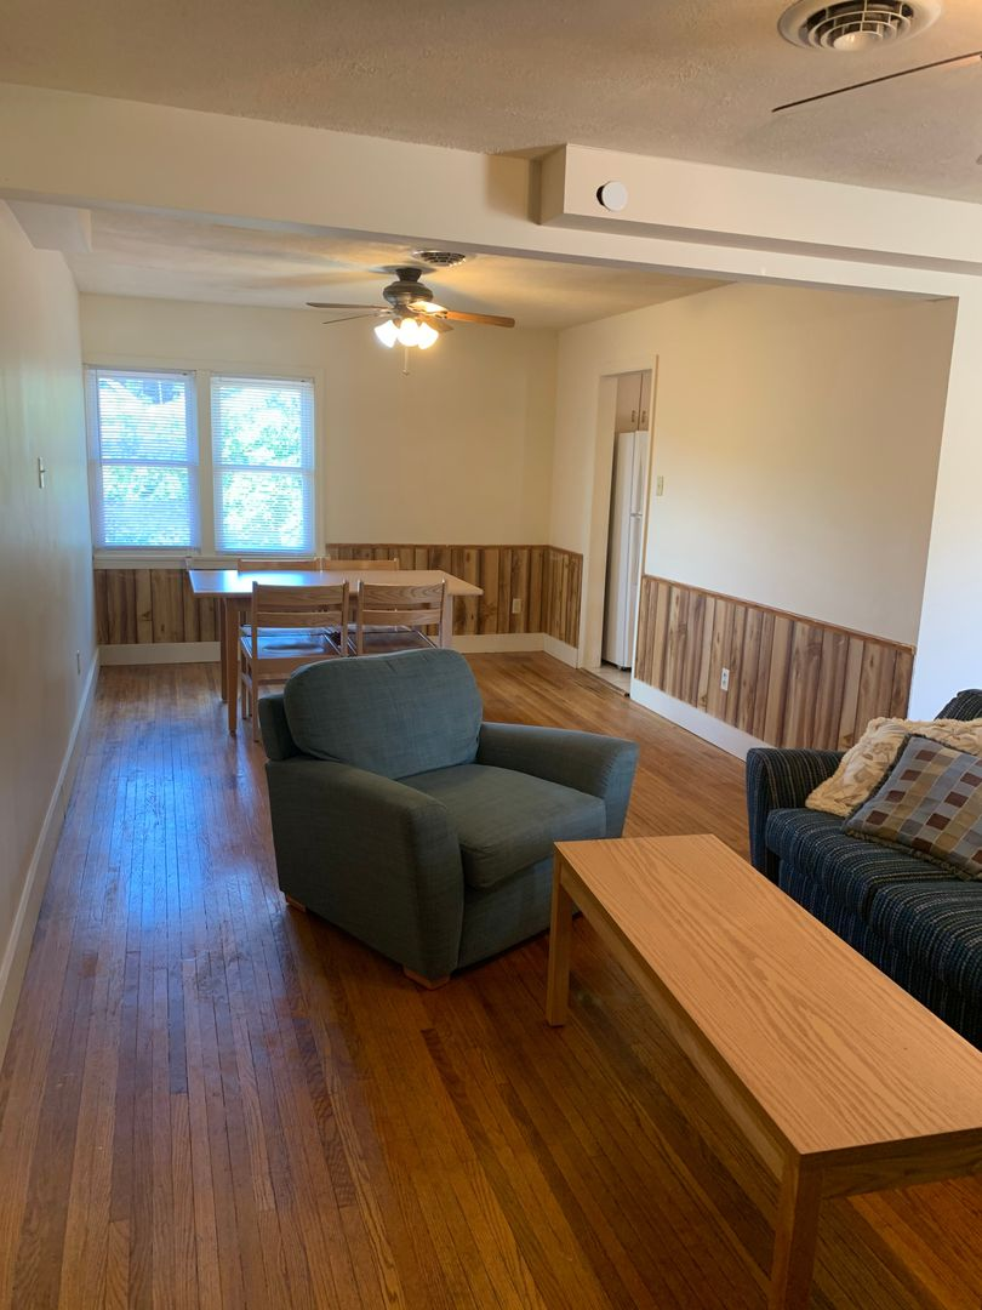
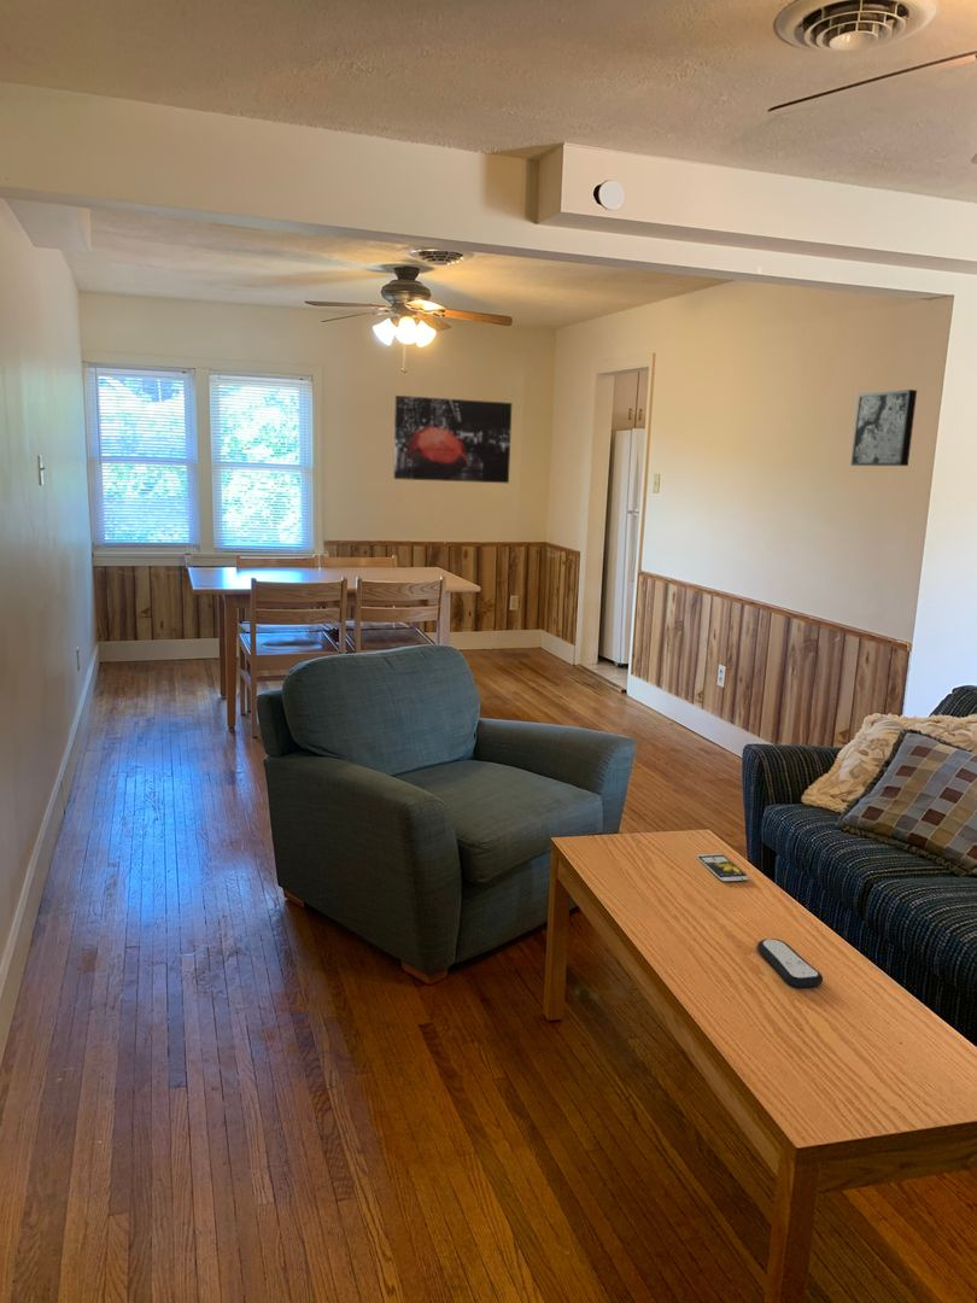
+ smartphone [696,853,750,882]
+ wall art [849,388,918,467]
+ wall art [393,395,513,484]
+ remote control [756,937,824,988]
